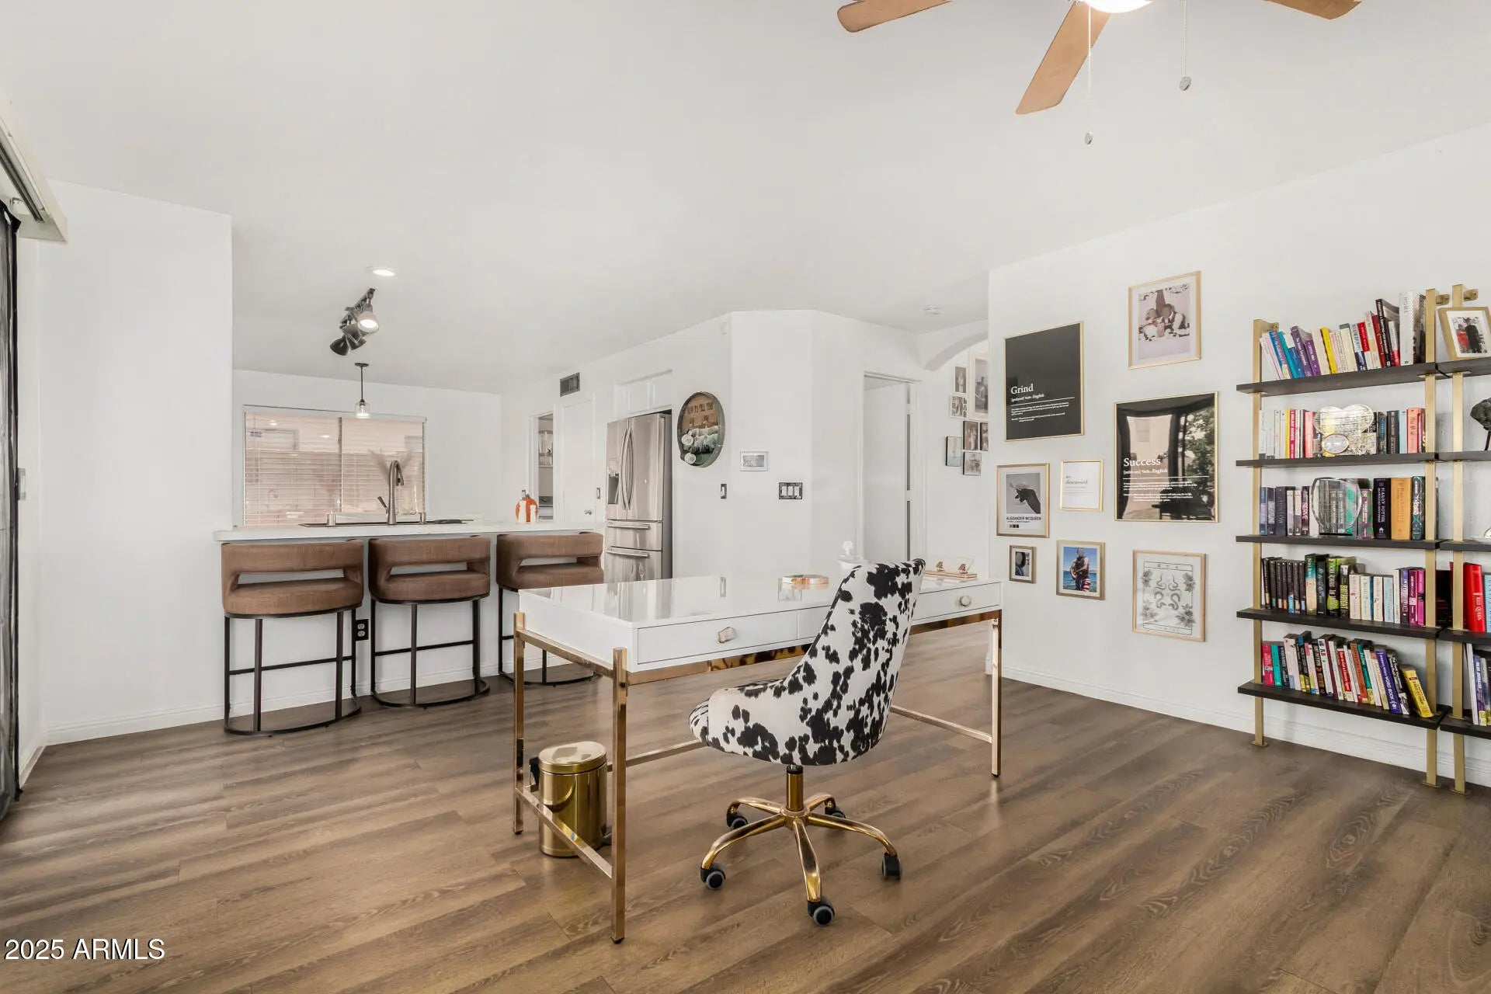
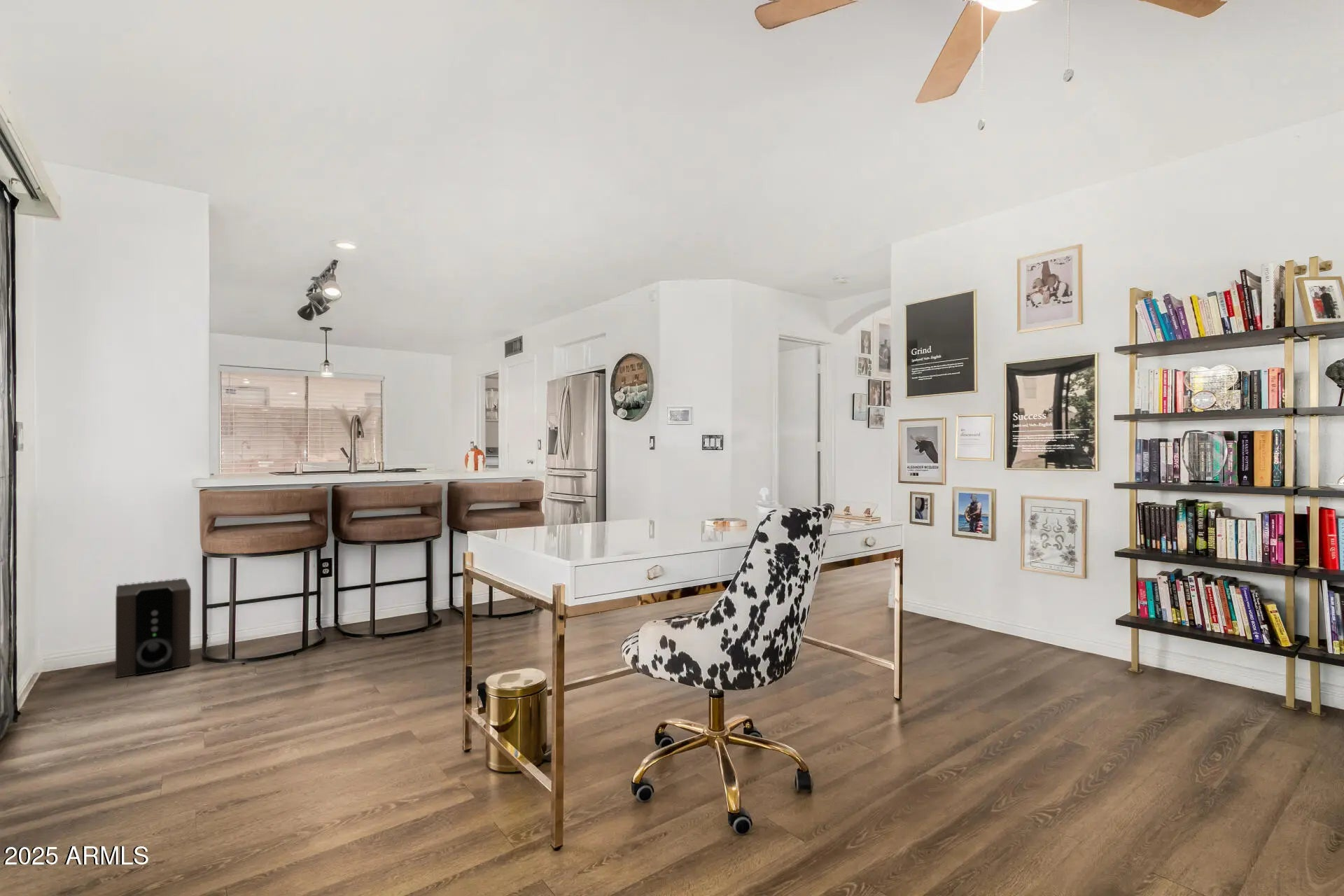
+ speaker [115,577,192,678]
